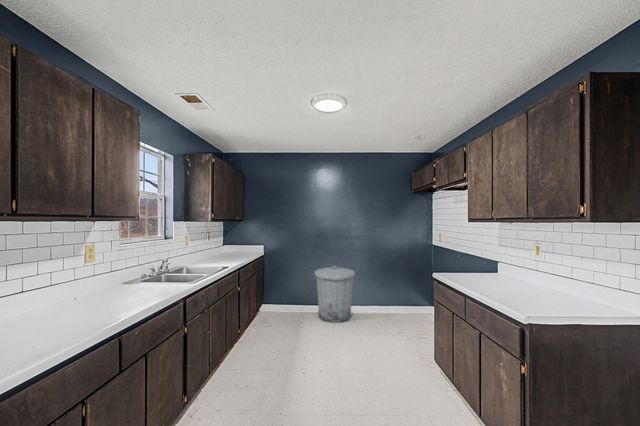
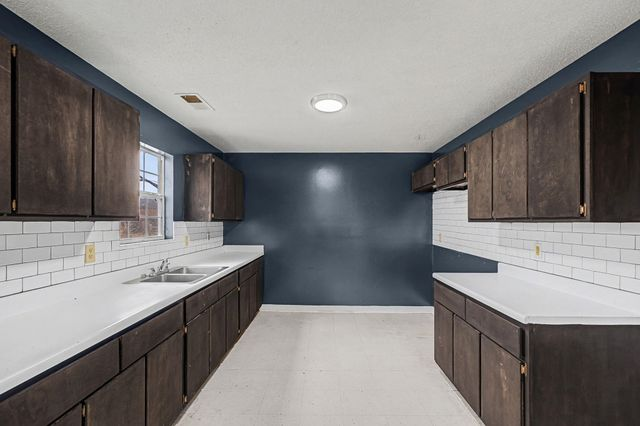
- trash can [314,265,356,324]
